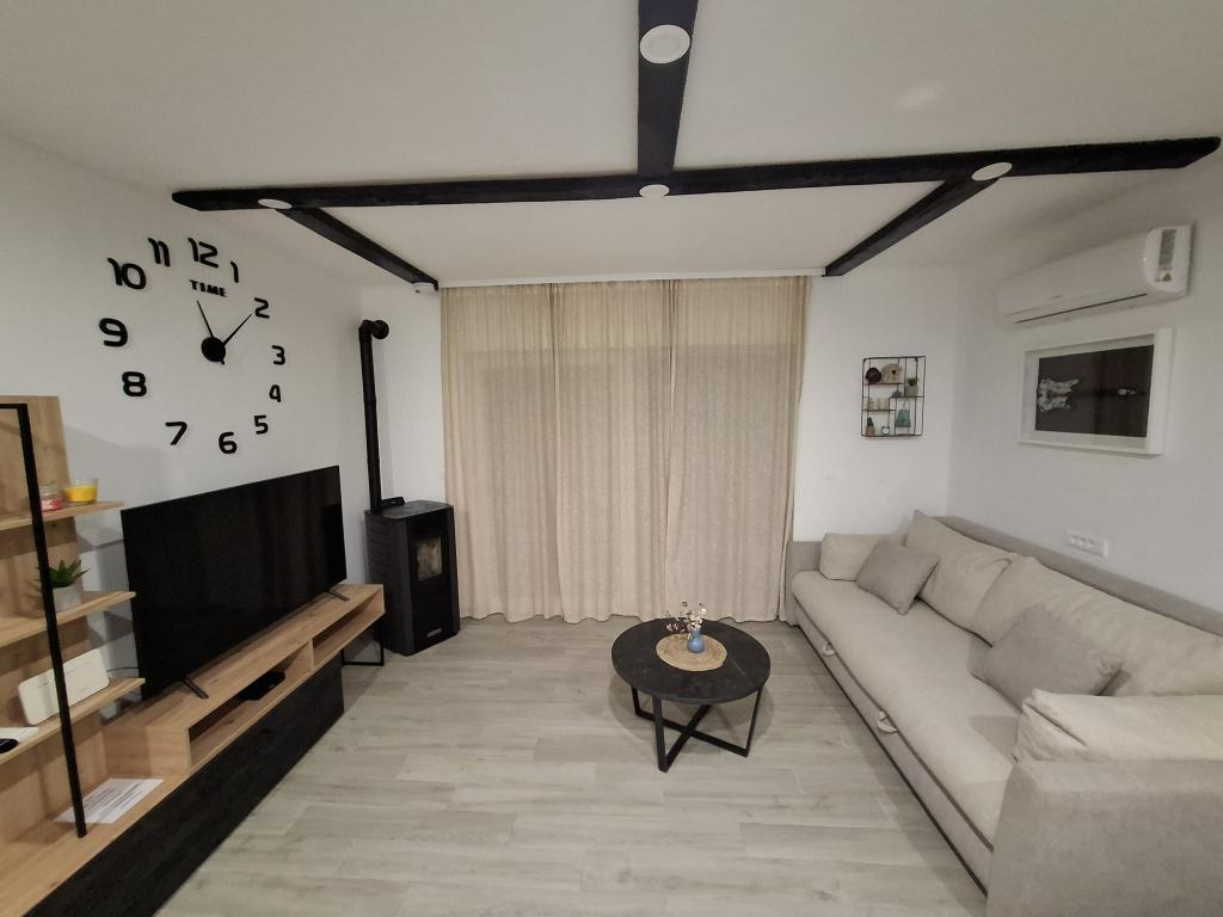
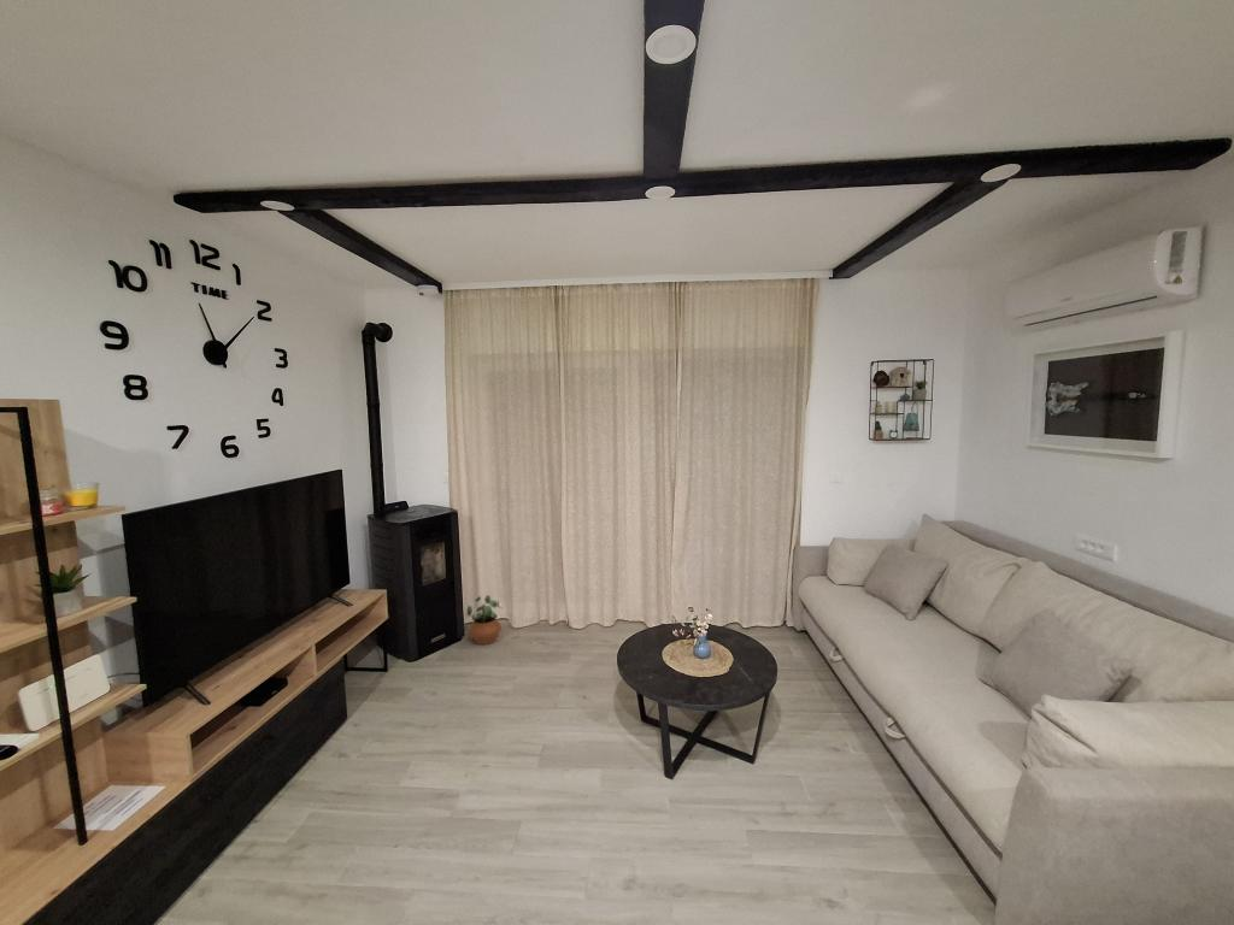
+ potted plant [465,594,503,646]
